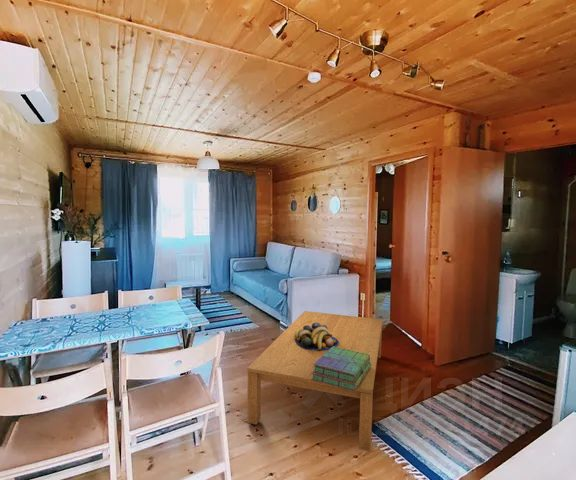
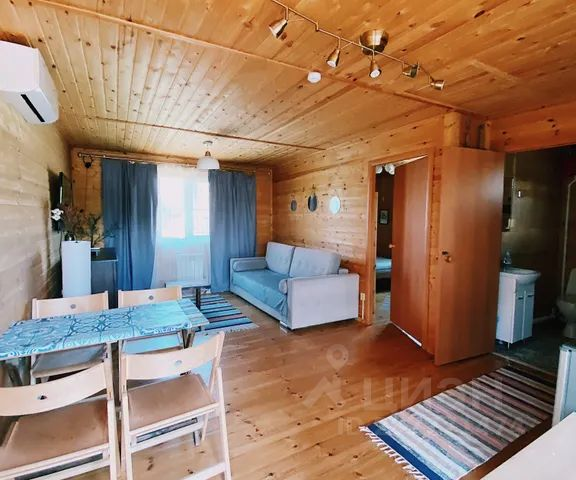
- fruit bowl [294,323,339,351]
- stack of books [311,346,371,391]
- coffee table [246,310,383,452]
